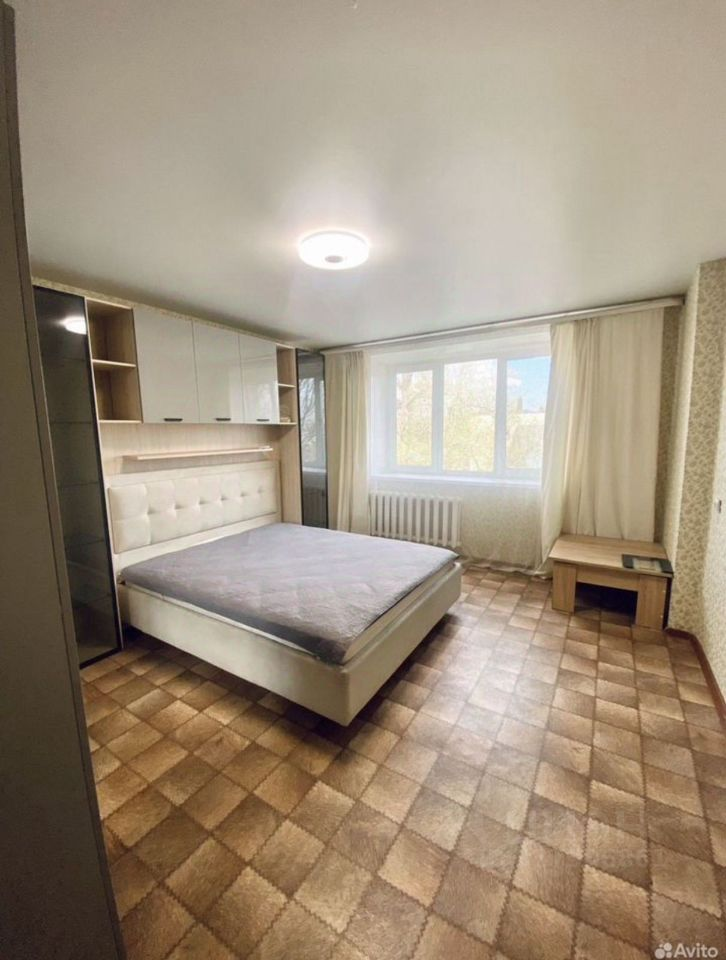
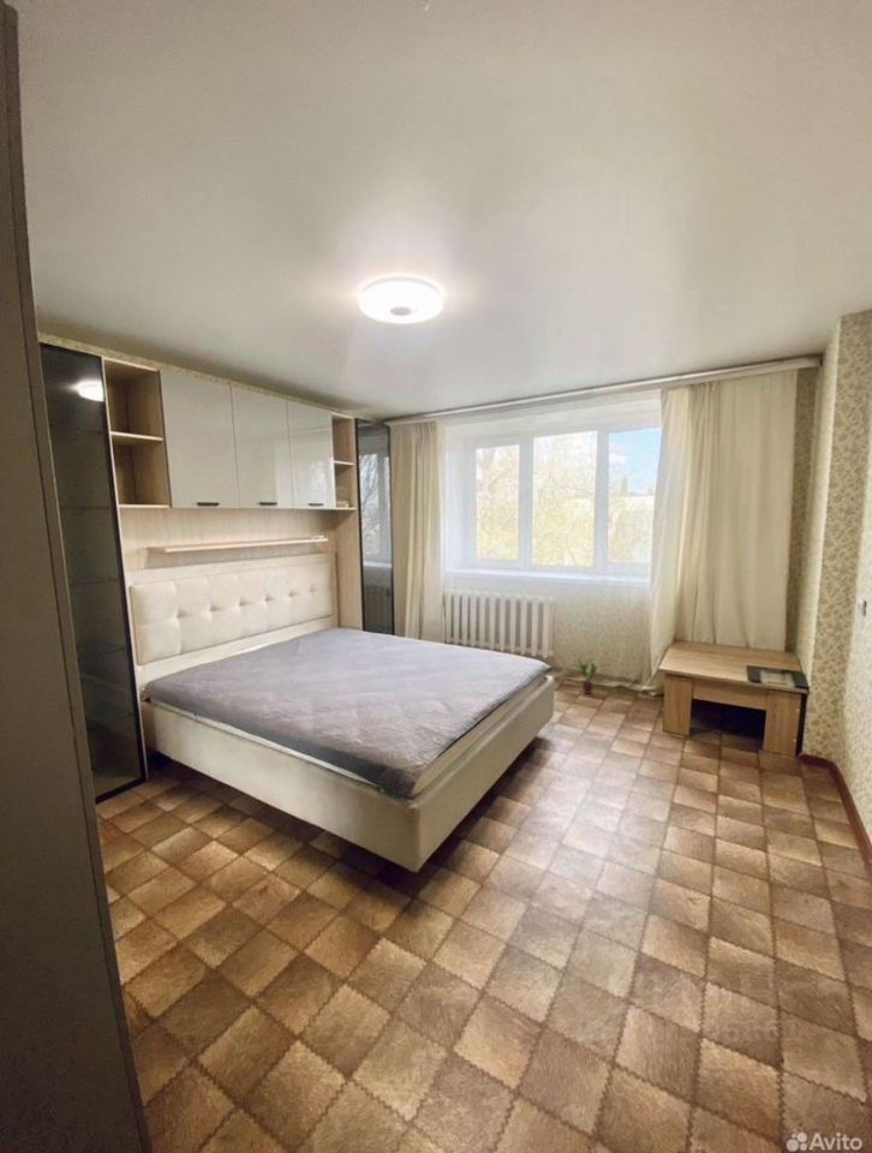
+ potted plant [569,657,609,695]
